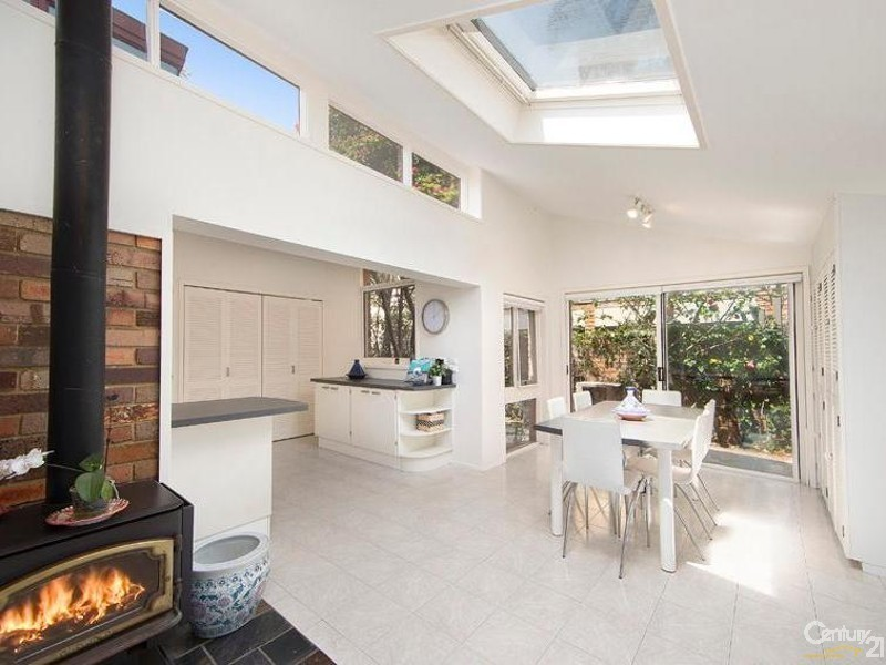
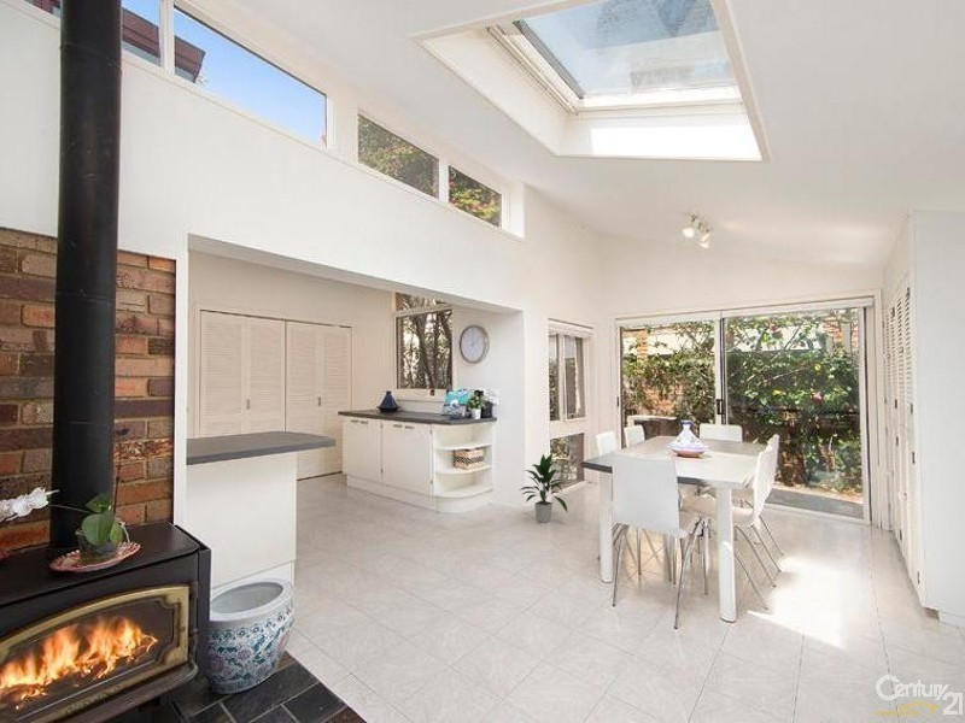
+ indoor plant [519,452,569,524]
